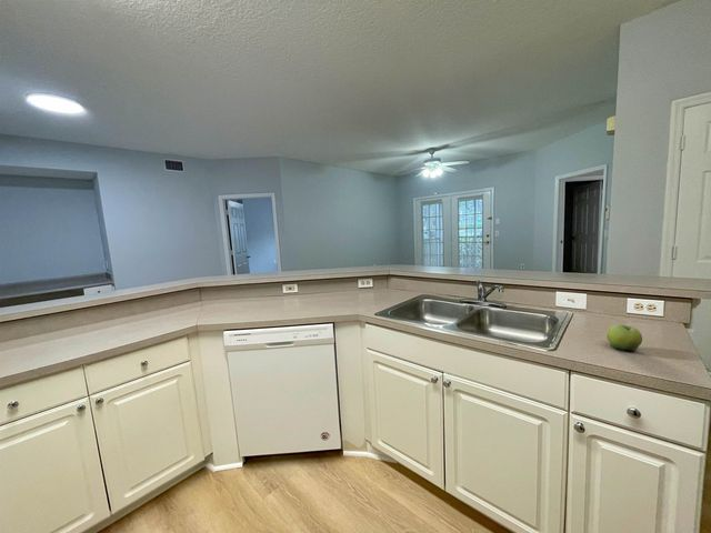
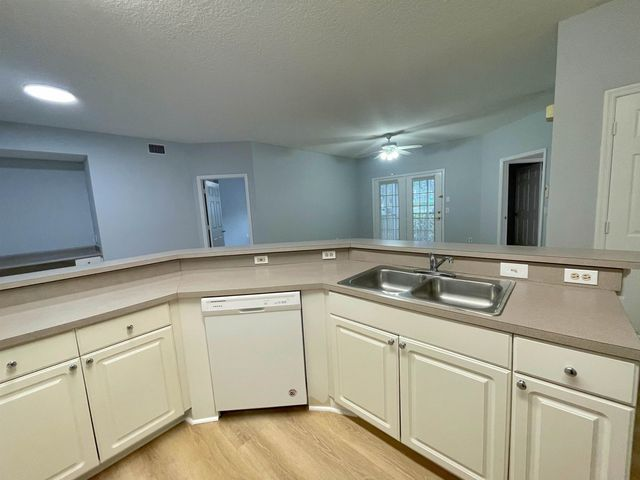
- fruit [605,323,643,352]
